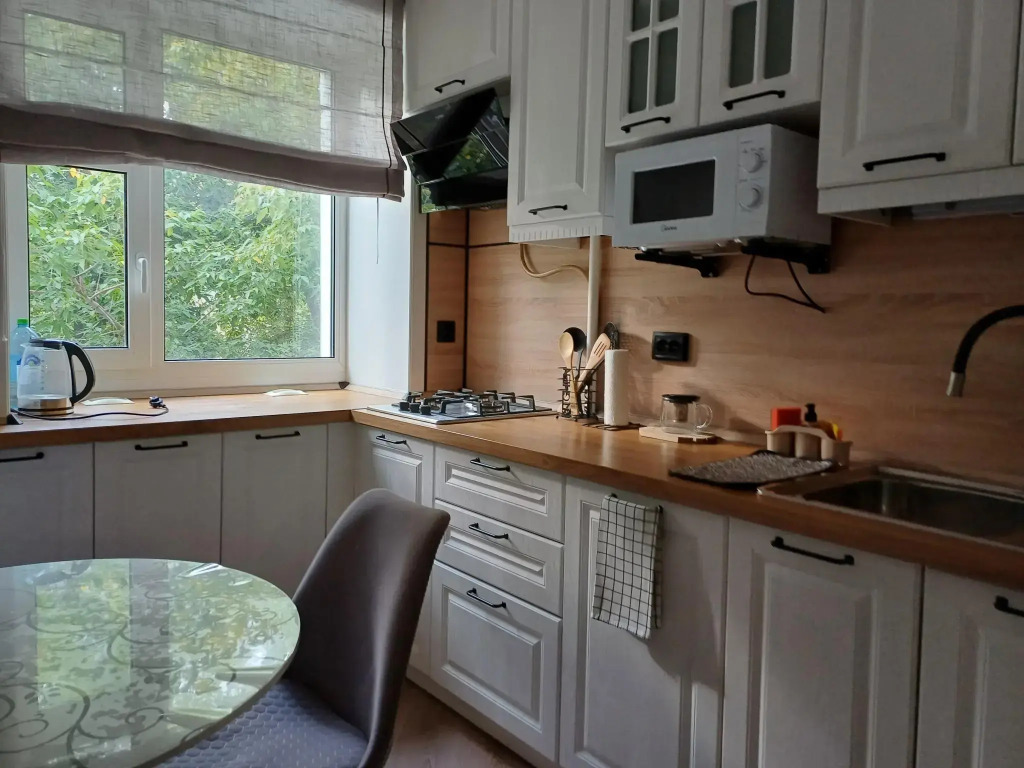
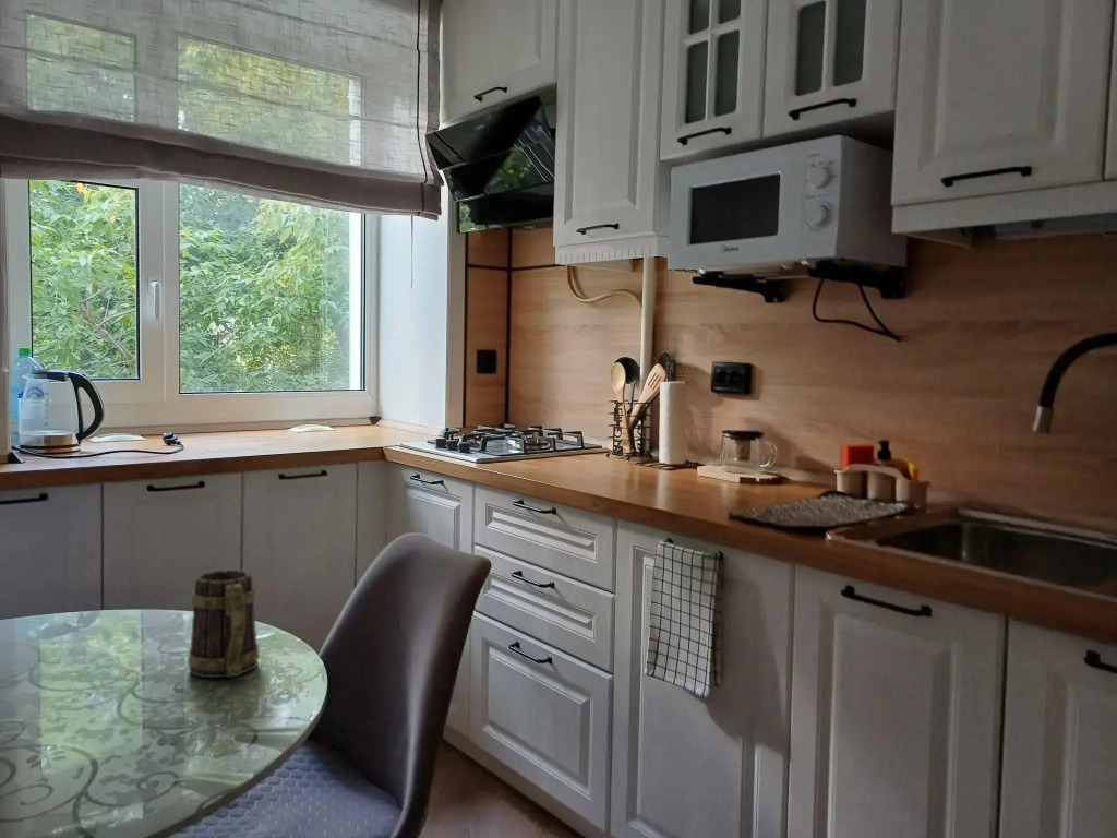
+ mug [187,568,261,679]
